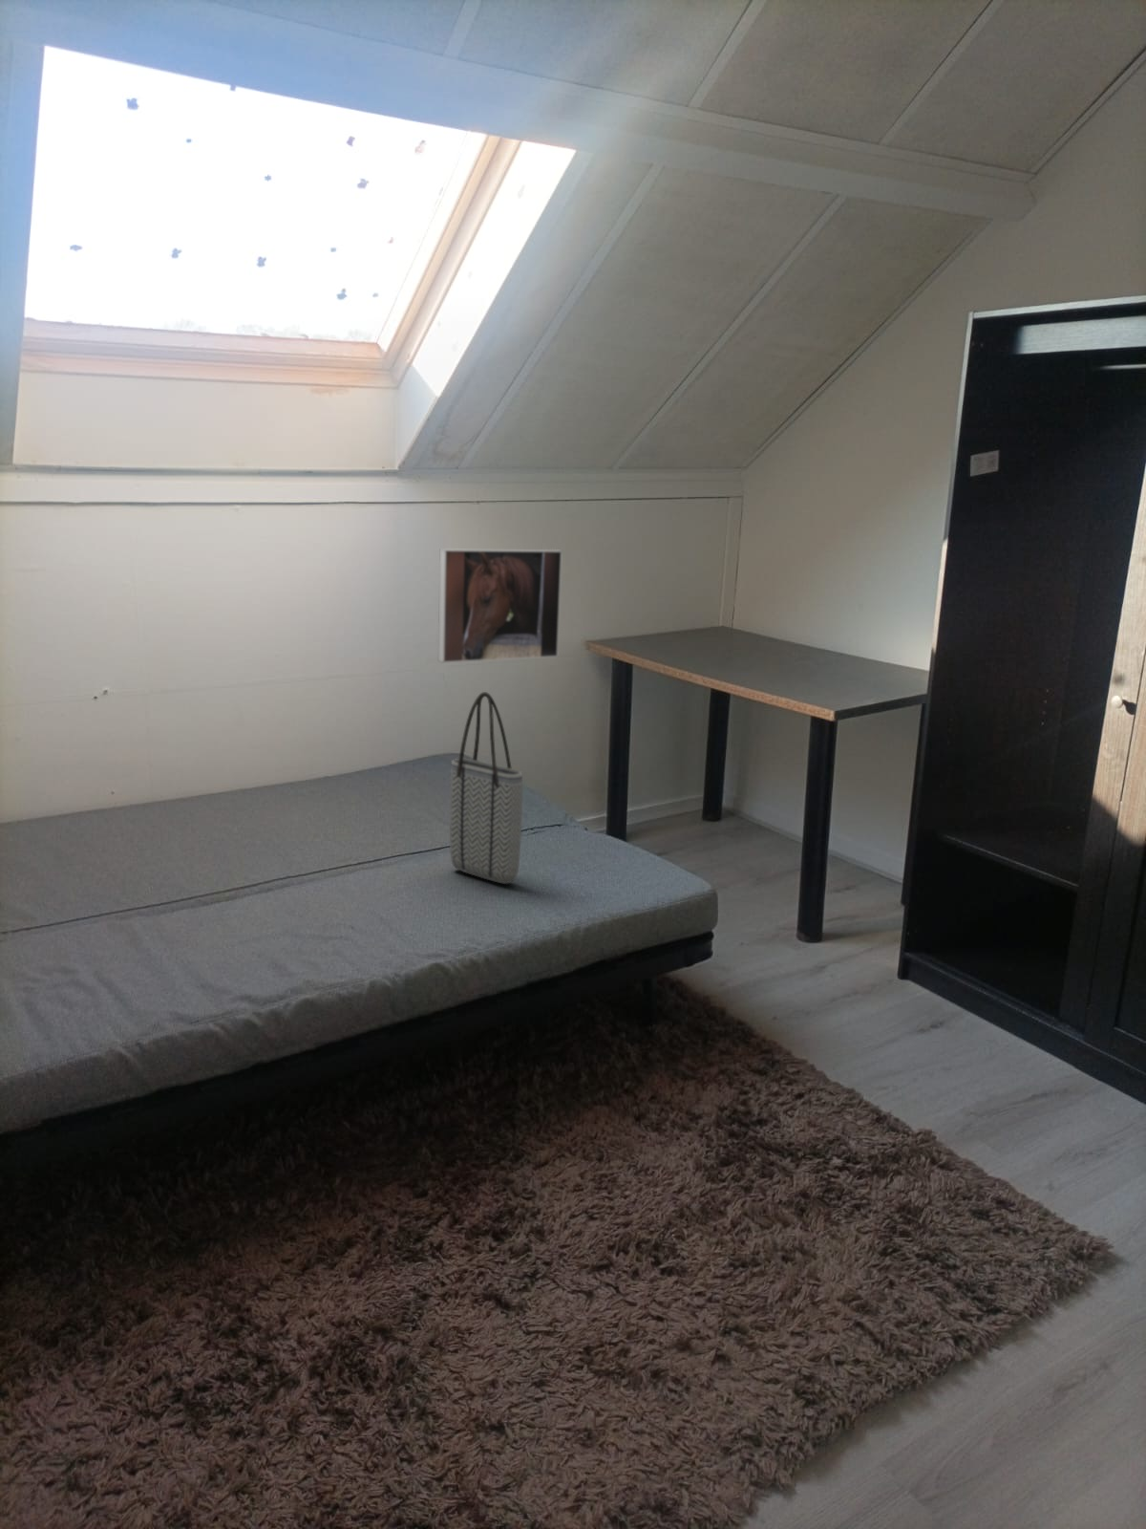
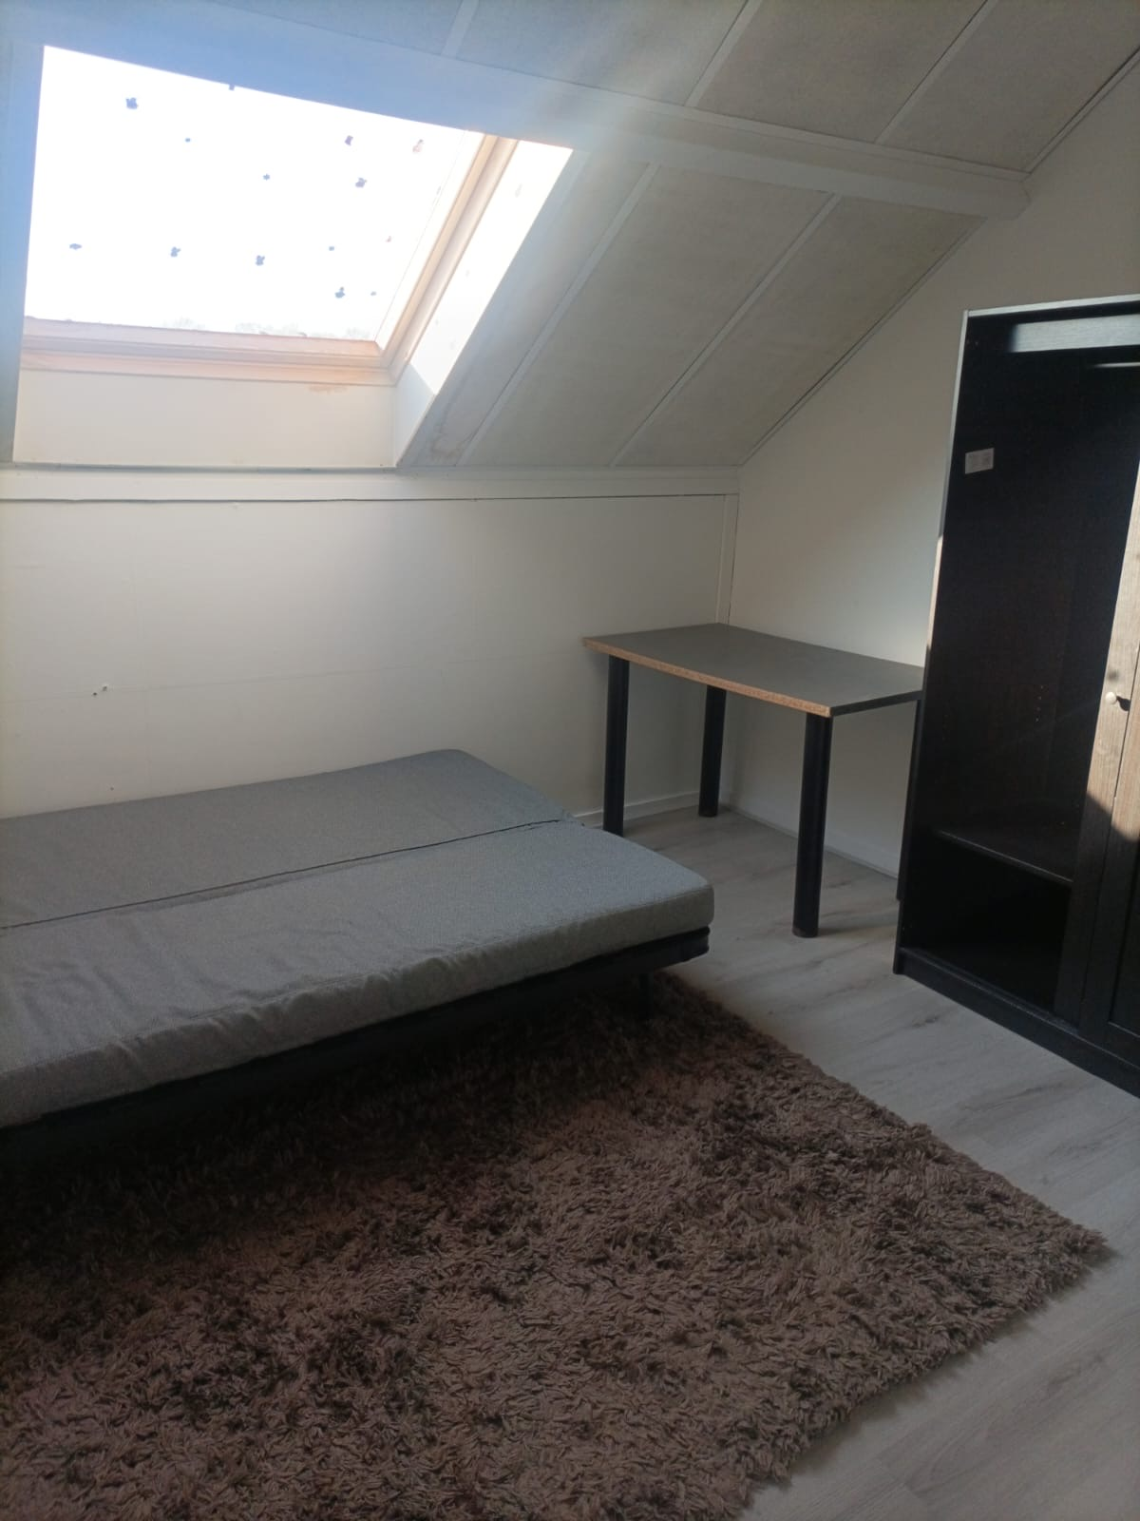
- tote bag [449,691,524,885]
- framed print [437,548,563,665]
